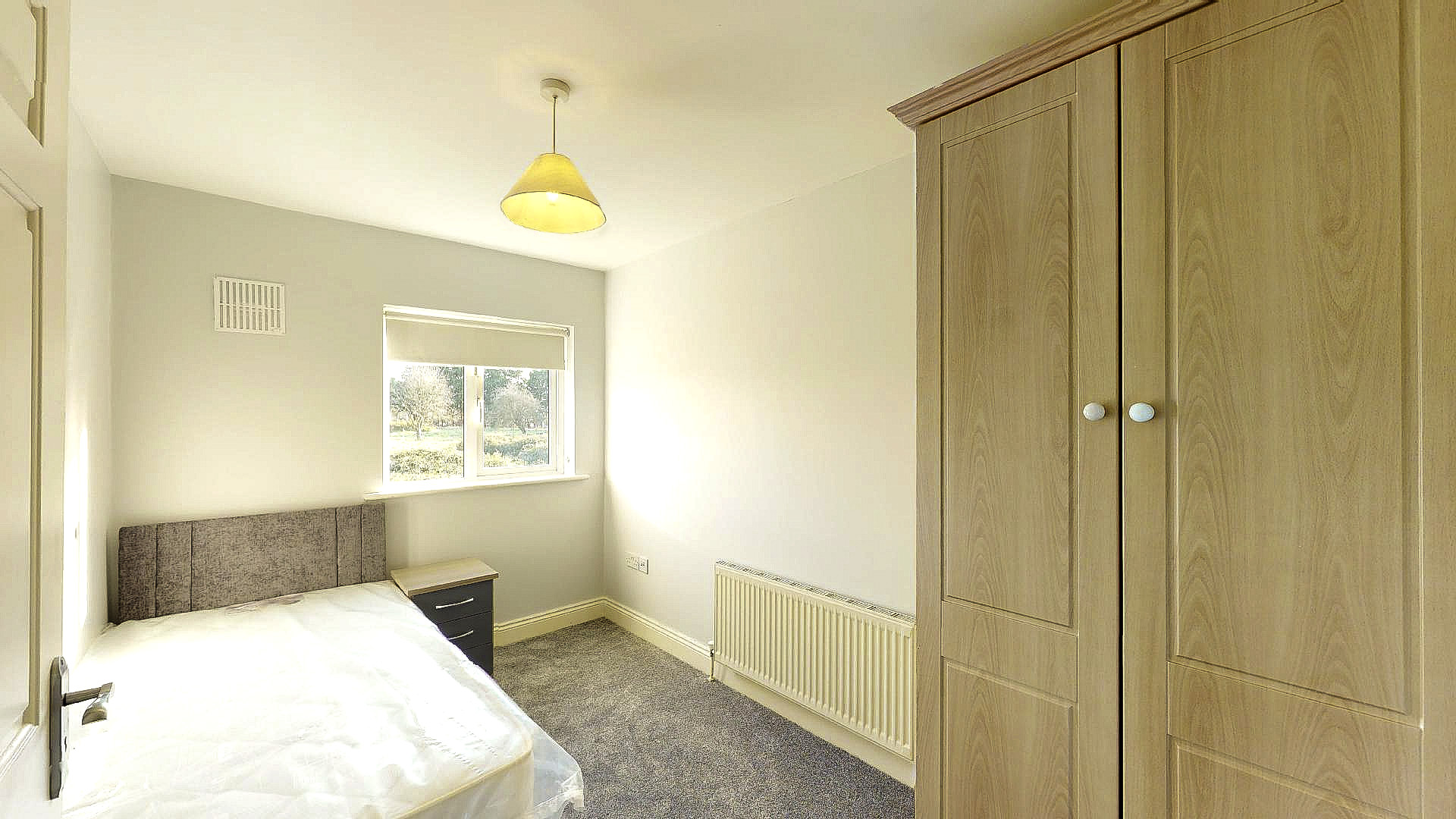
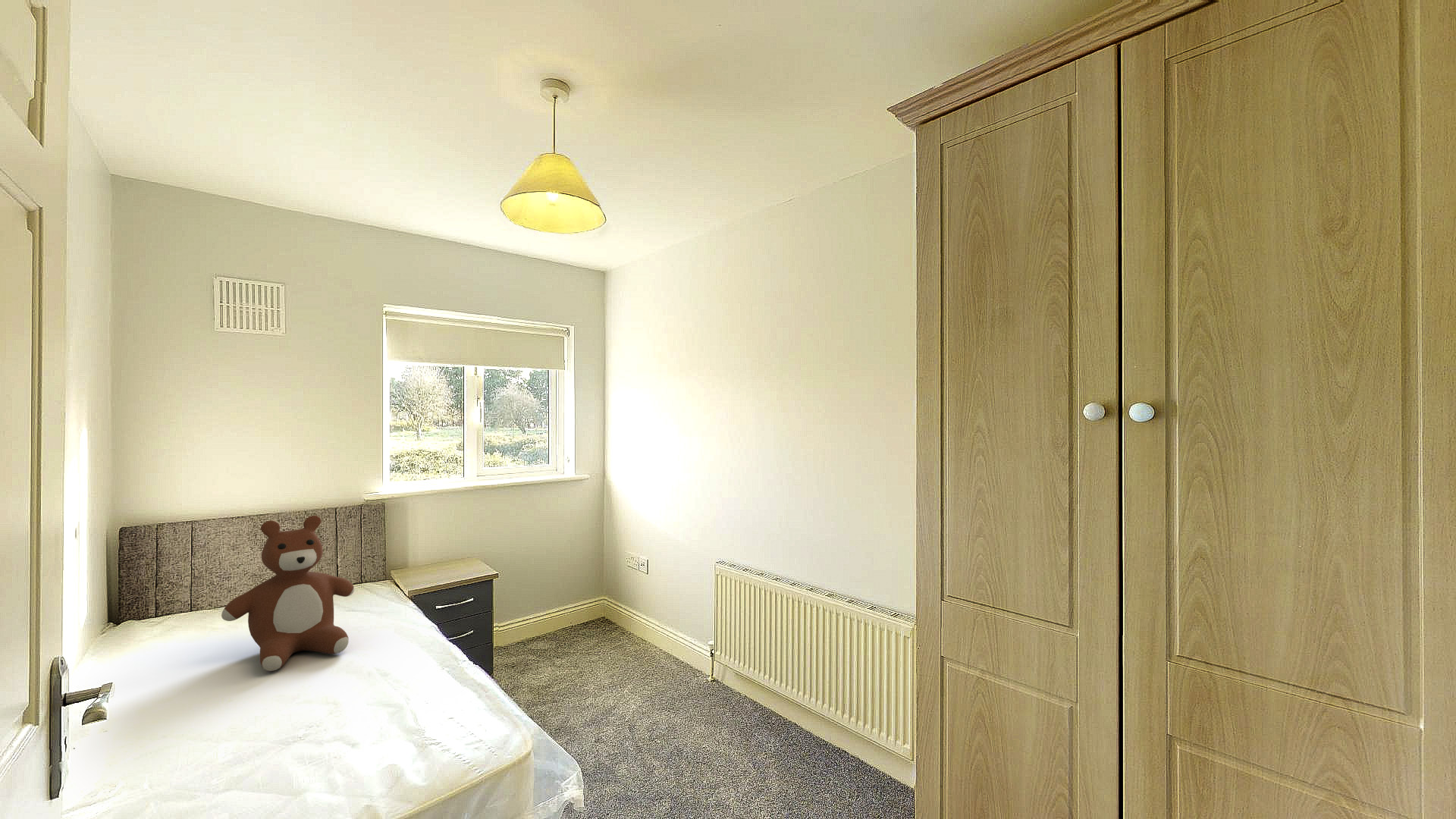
+ teddy bear [221,515,355,672]
